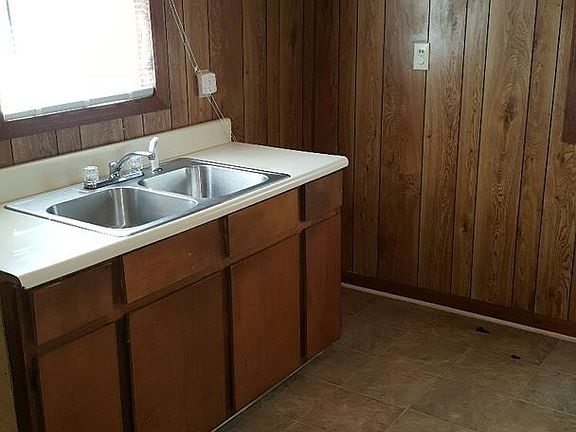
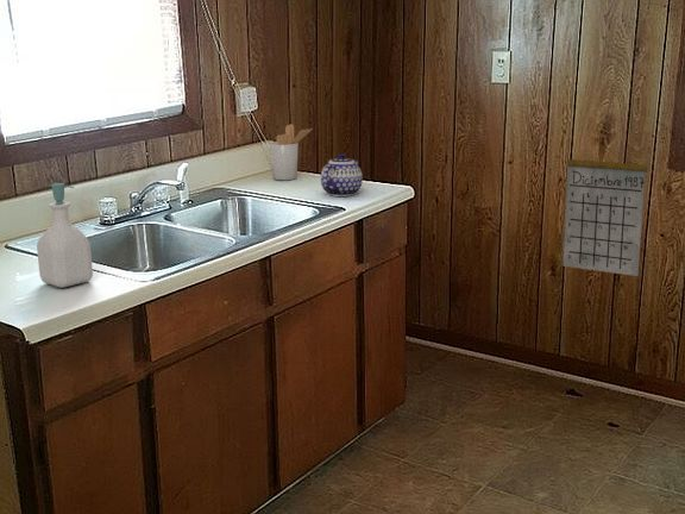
+ soap bottle [36,182,94,289]
+ calendar [563,136,649,277]
+ utensil holder [269,123,314,181]
+ teapot [320,152,364,198]
